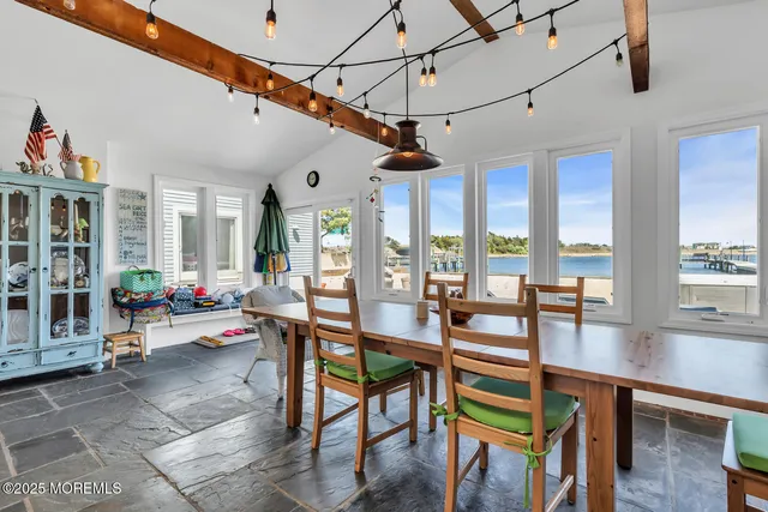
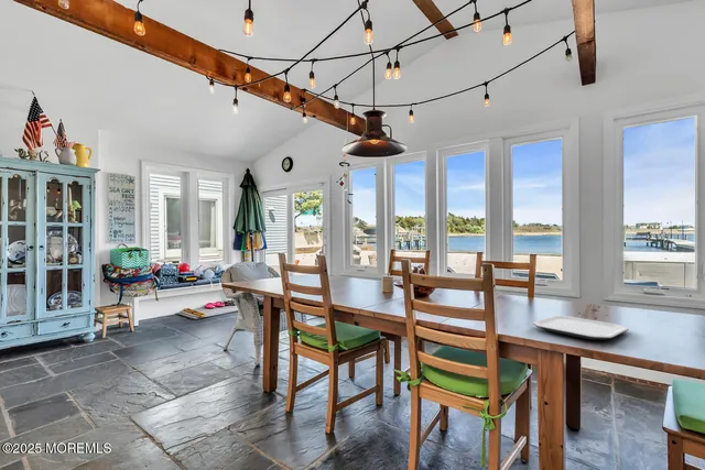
+ plate [532,315,630,341]
